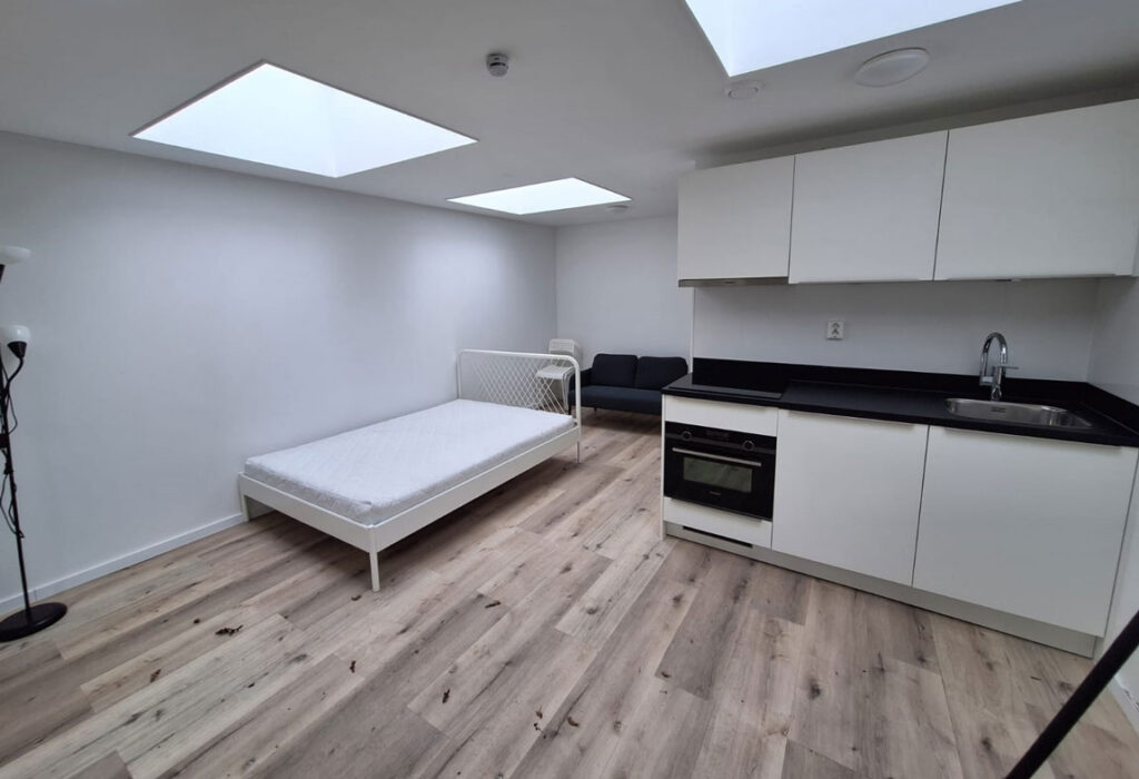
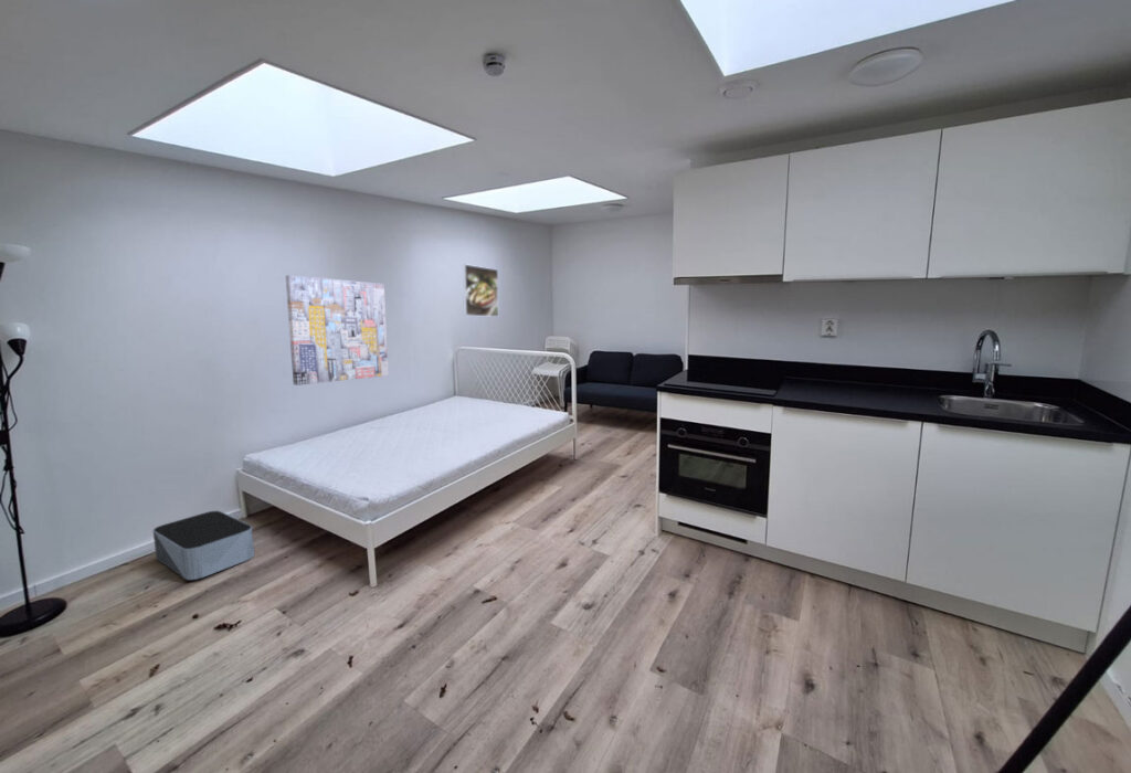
+ wall art [285,274,389,386]
+ storage bin [151,510,255,581]
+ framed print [462,263,499,318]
